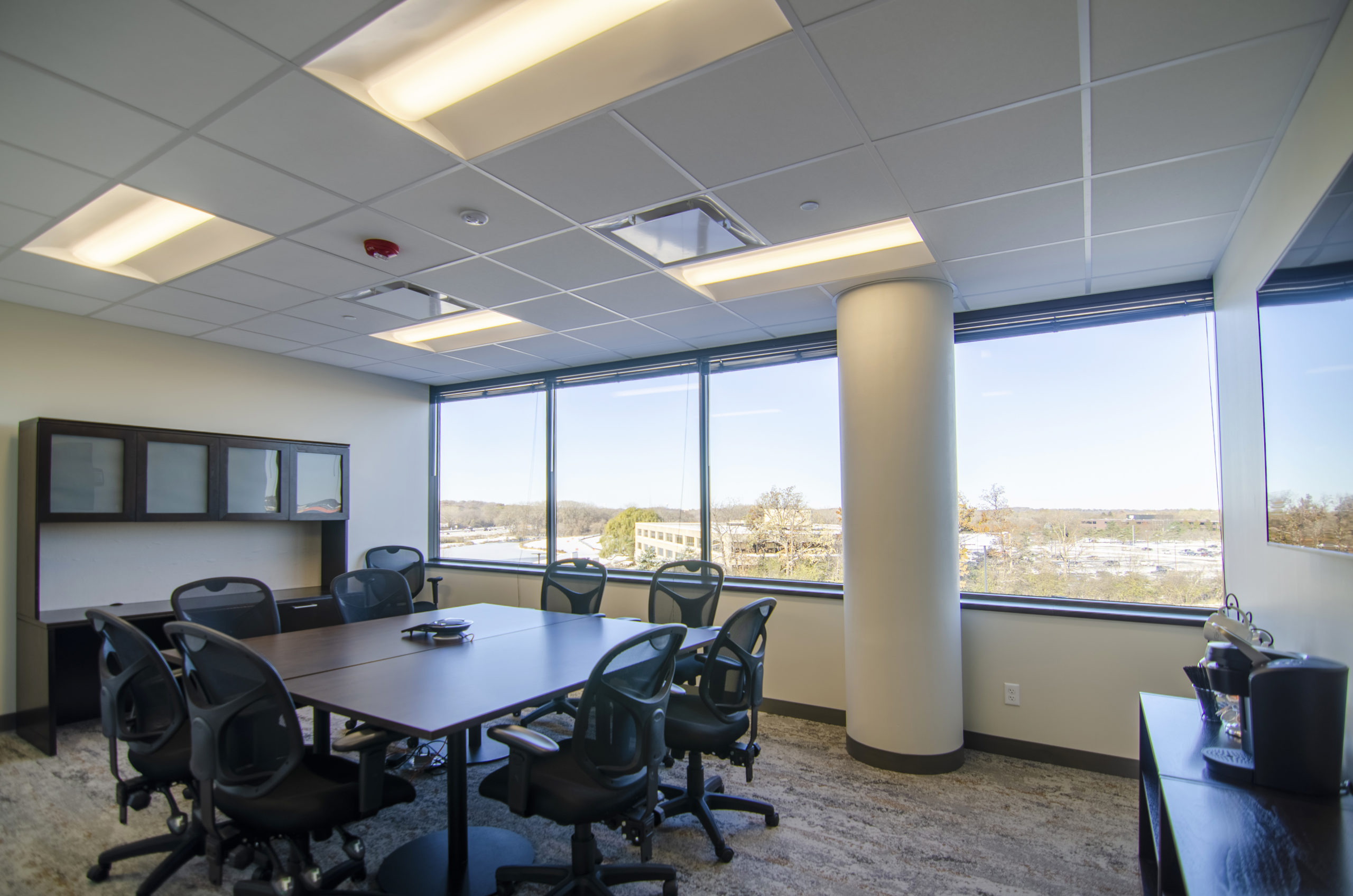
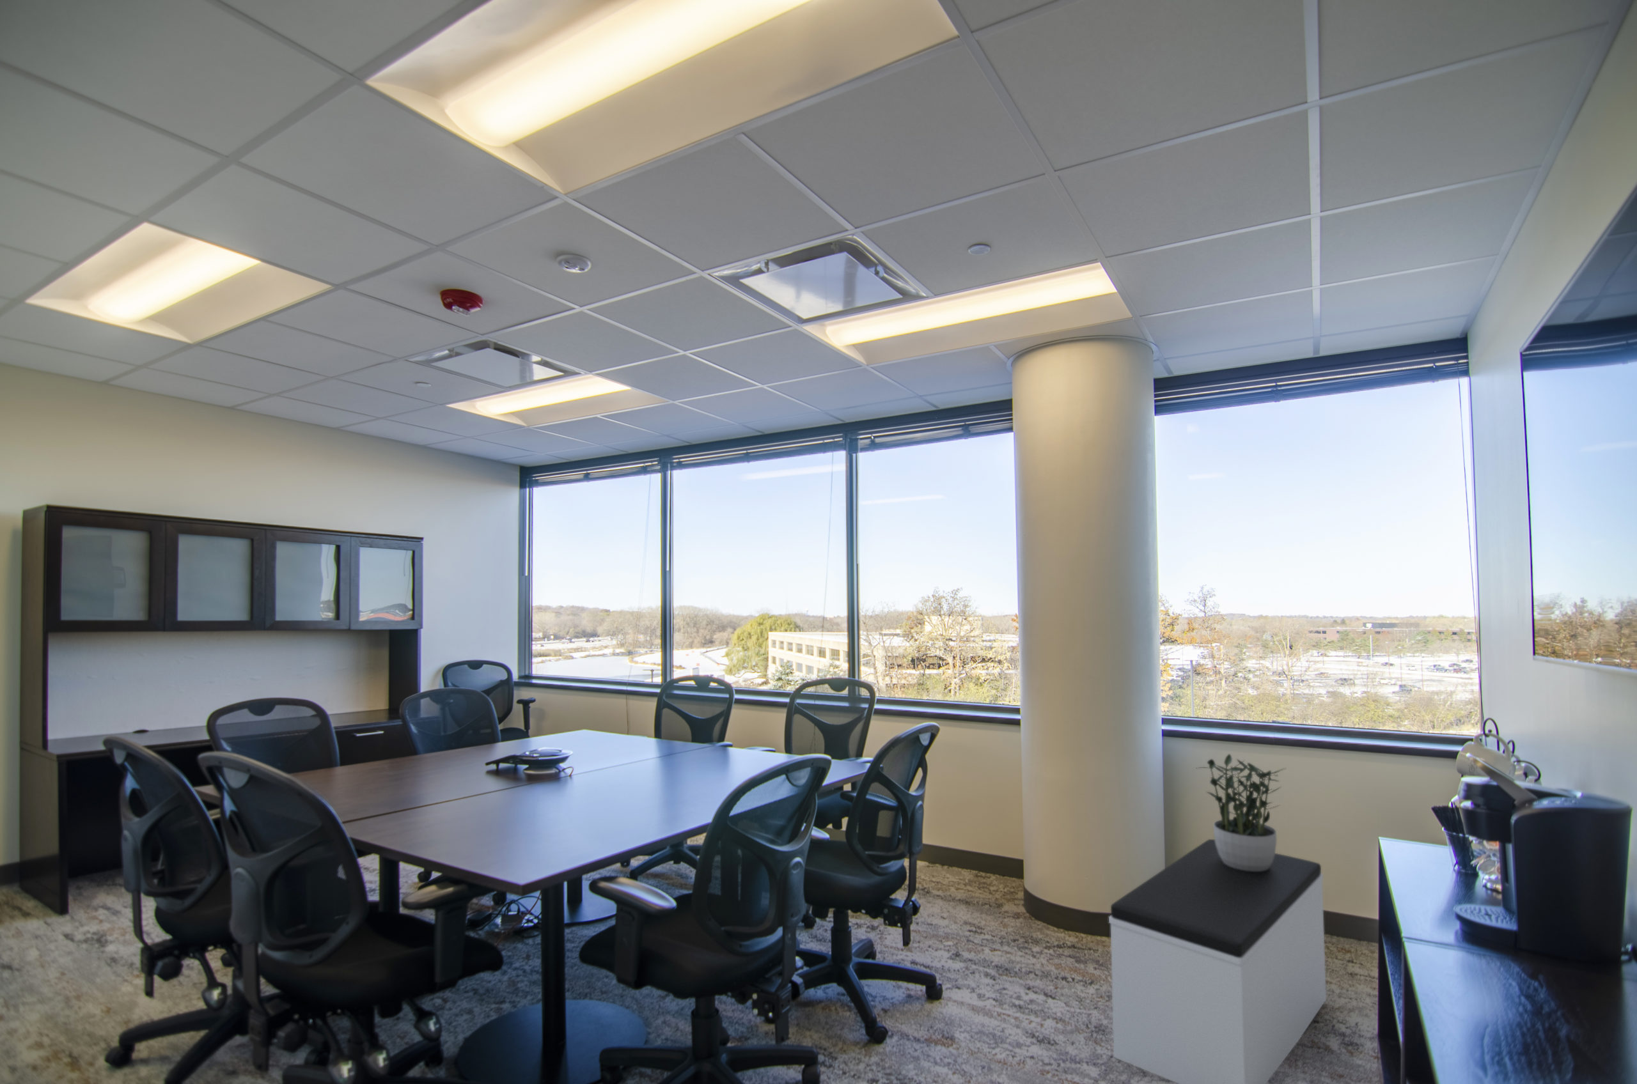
+ potted plant [1197,753,1287,871]
+ bench [1108,838,1327,1084]
